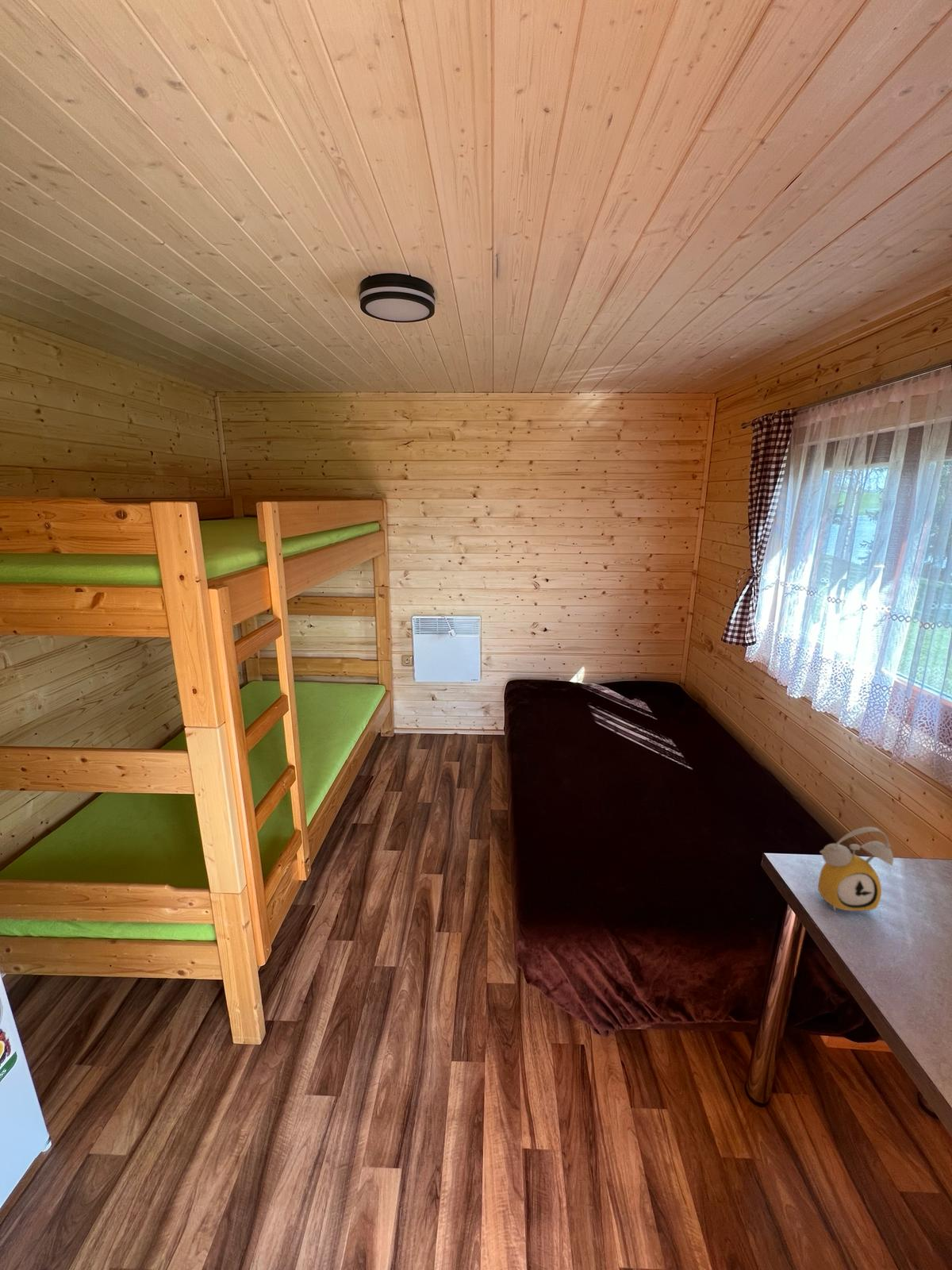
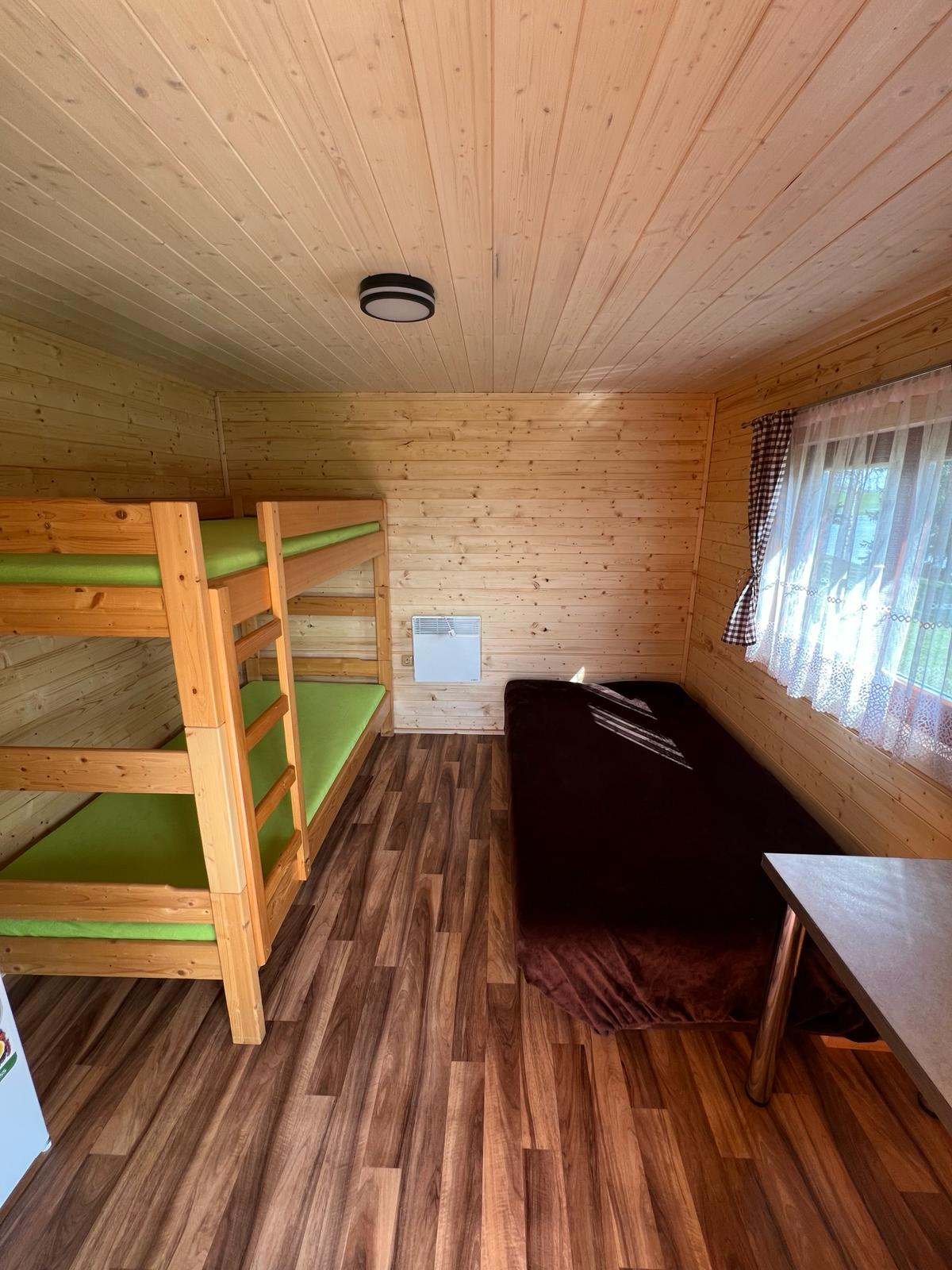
- alarm clock [817,826,894,914]
